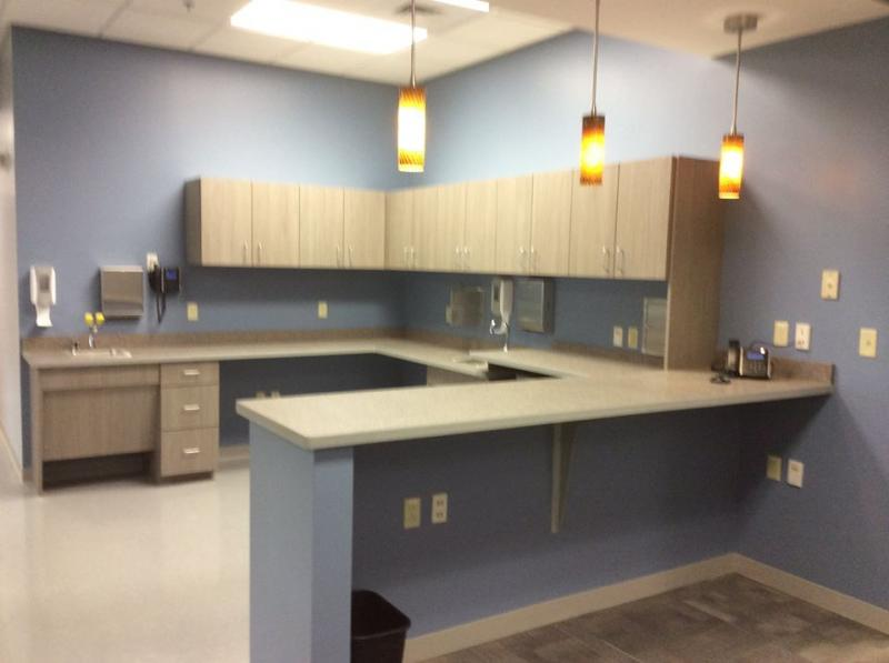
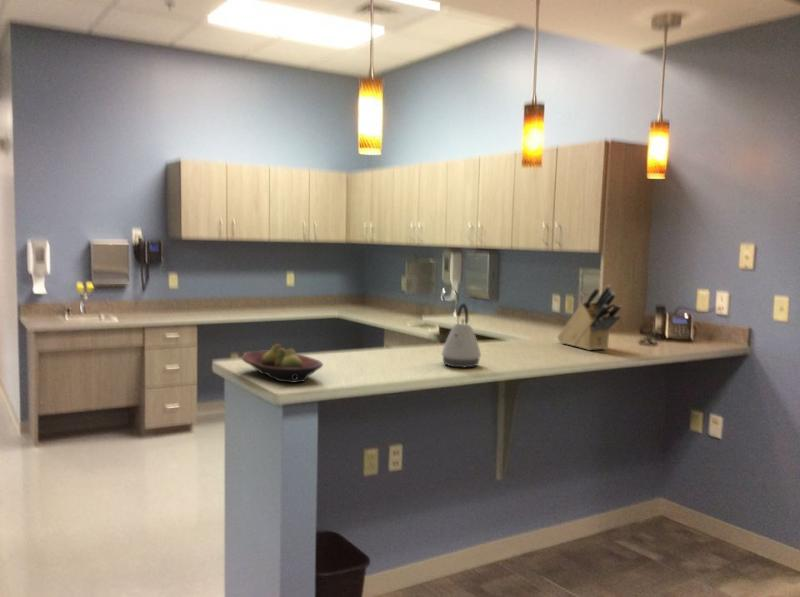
+ kettle [441,302,482,369]
+ knife block [557,284,622,351]
+ fruit bowl [241,343,324,384]
